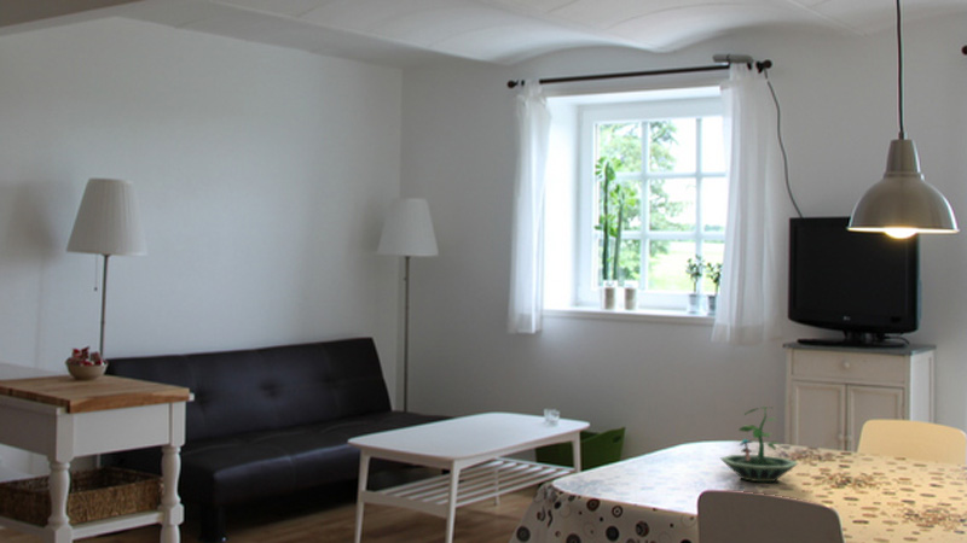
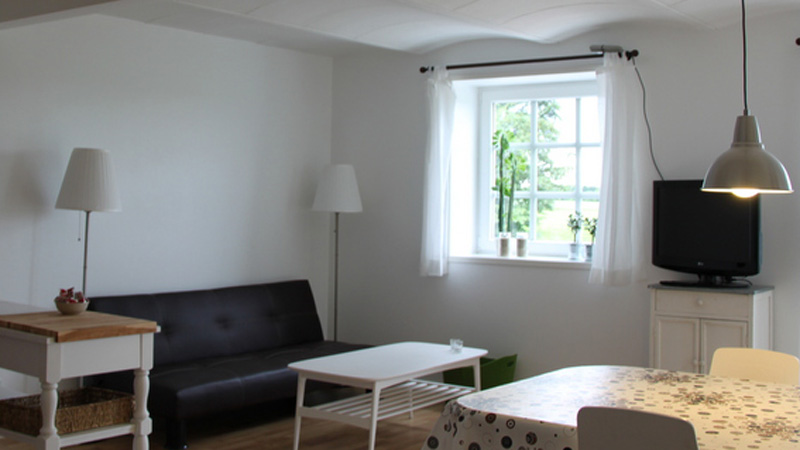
- terrarium [719,405,799,483]
